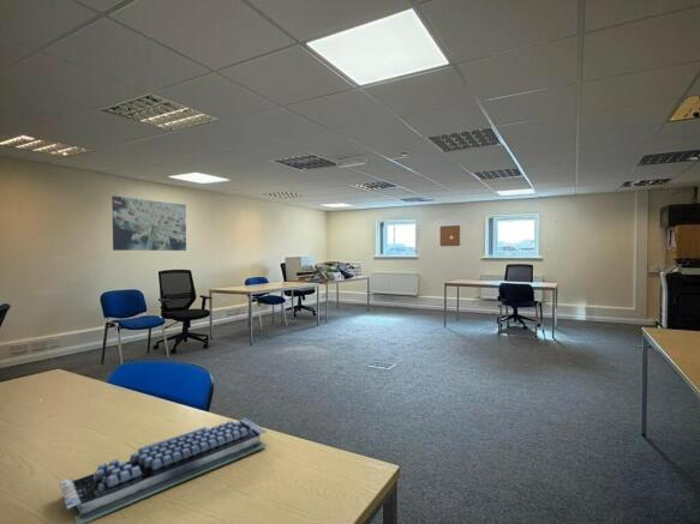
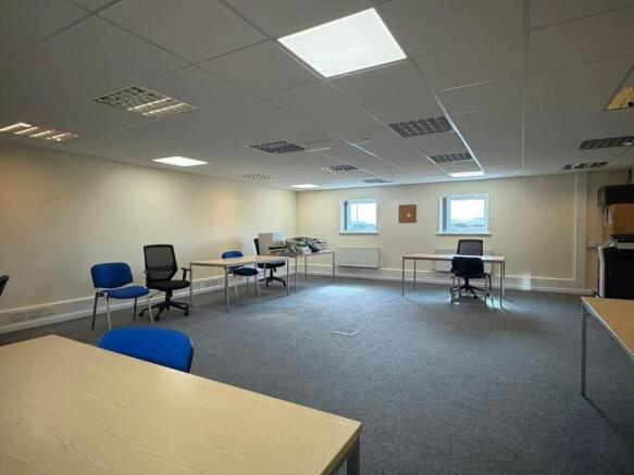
- computer keyboard [58,417,268,524]
- wall art [110,194,187,252]
